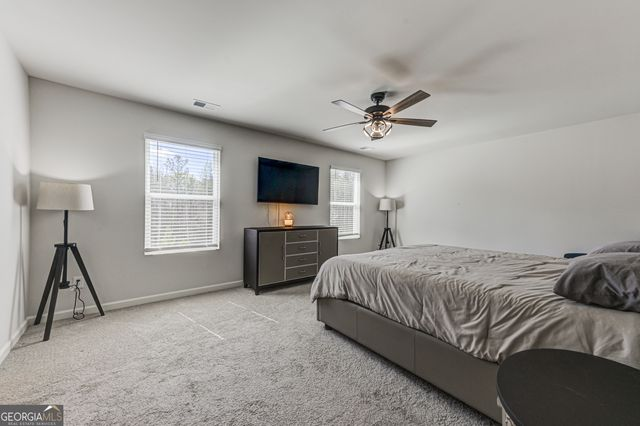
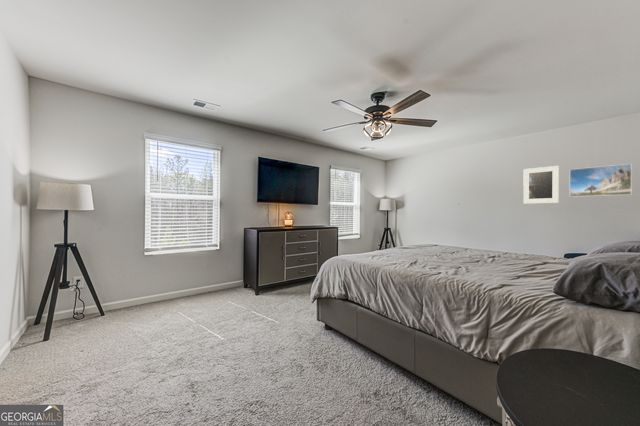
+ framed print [569,163,633,198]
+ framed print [522,165,560,204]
